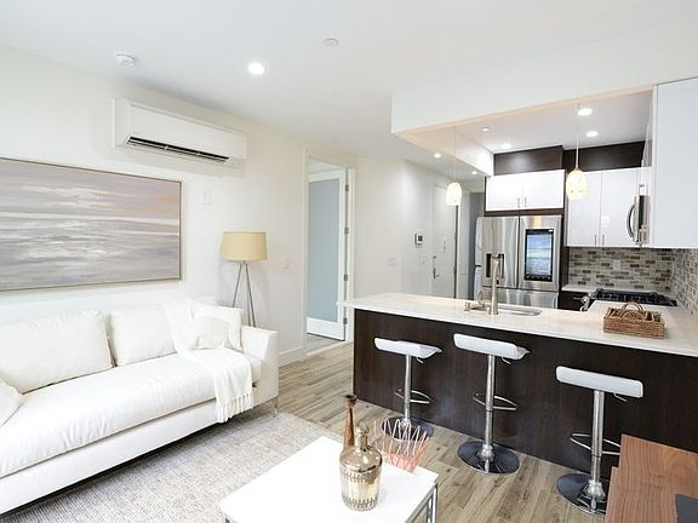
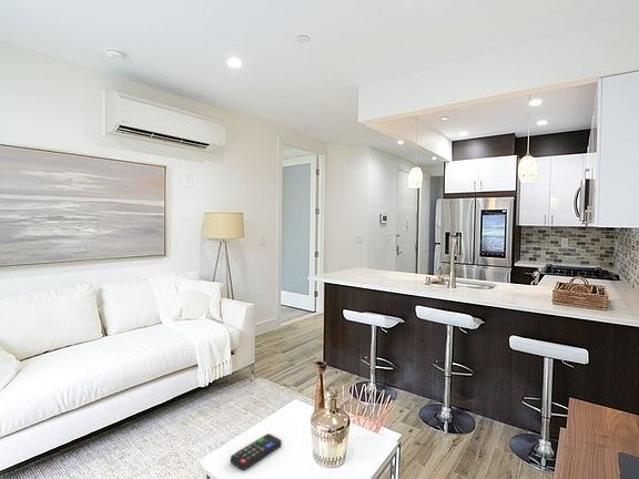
+ remote control [230,432,283,471]
